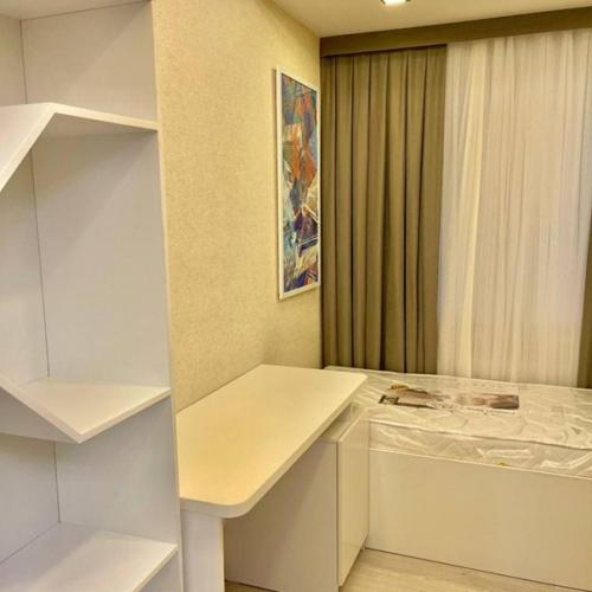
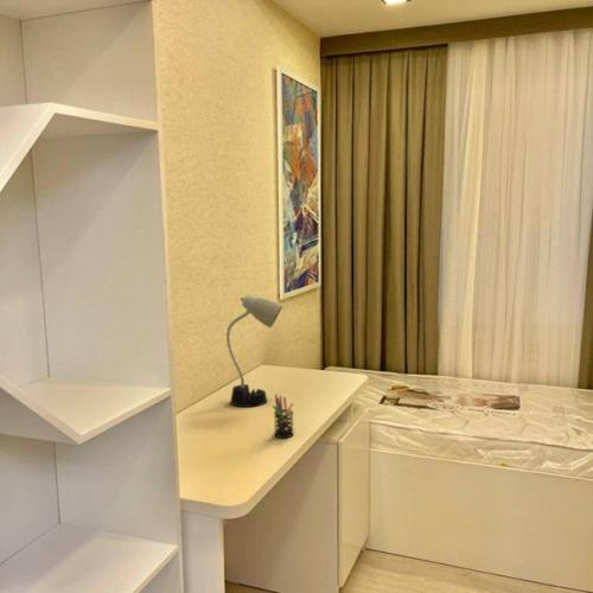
+ desk lamp [225,294,283,408]
+ pen holder [272,393,295,439]
